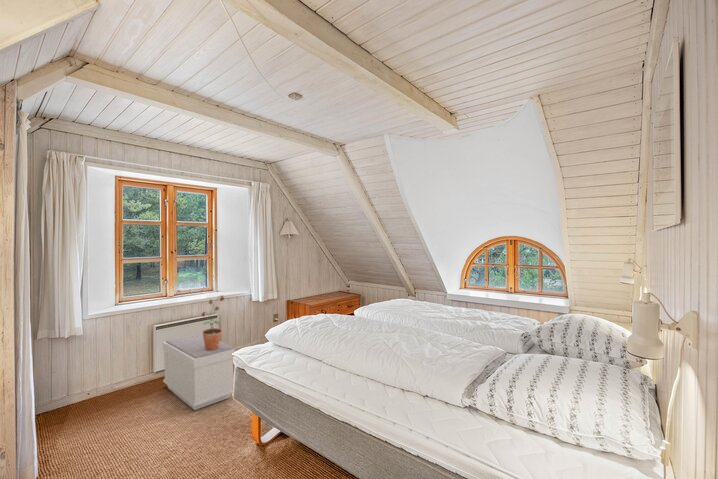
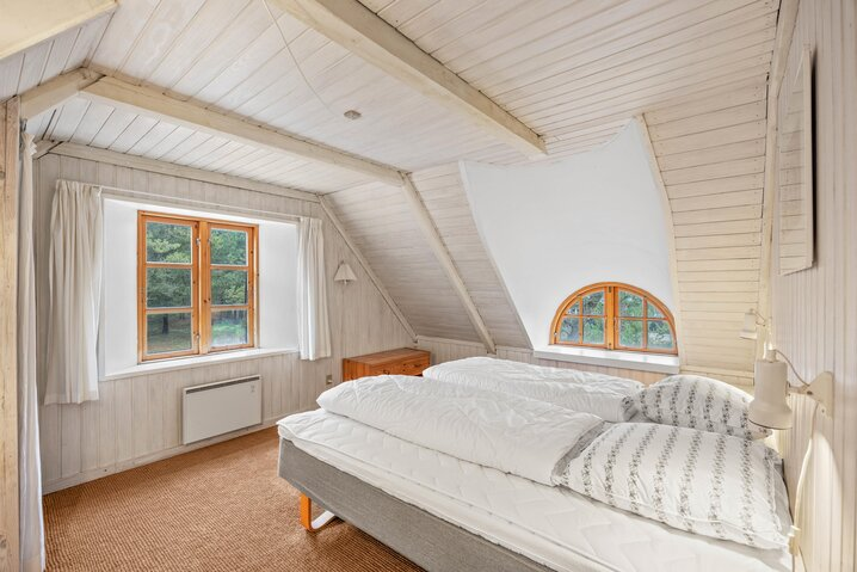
- bench [162,332,236,411]
- potted plant [201,294,225,350]
